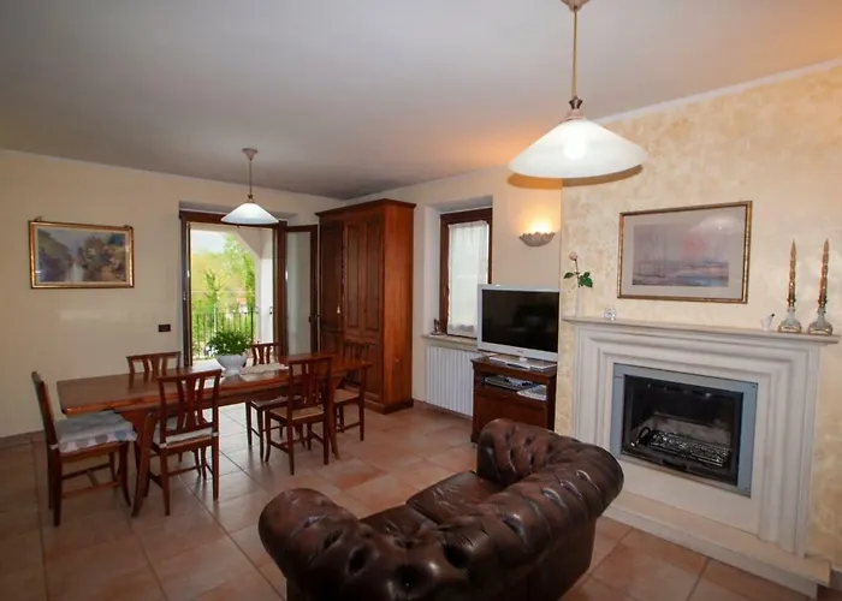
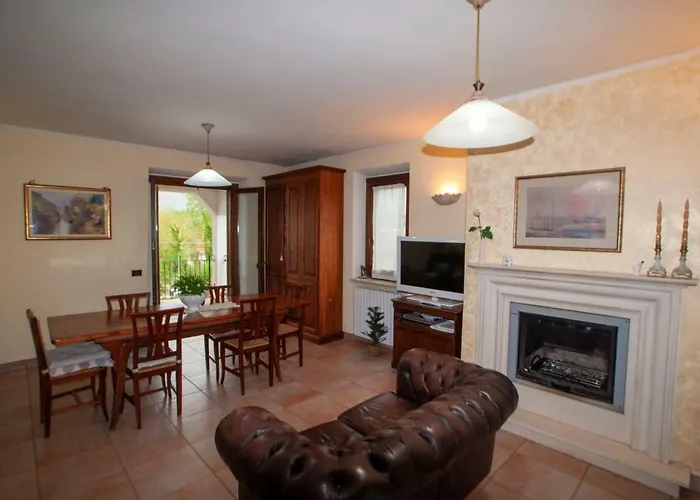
+ potted plant [360,306,390,356]
